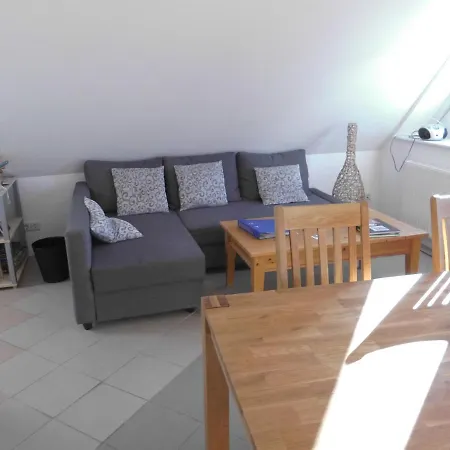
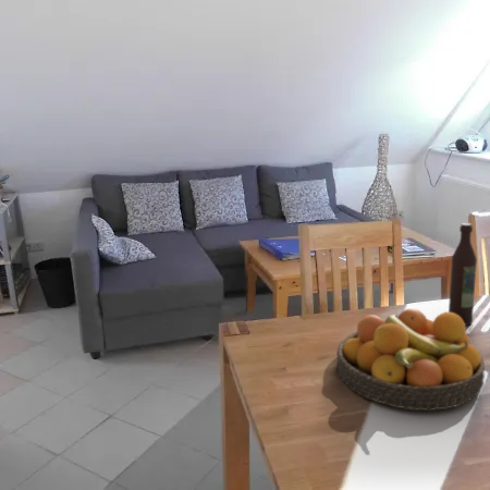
+ wine bottle [448,222,478,326]
+ fruit bowl [335,307,486,412]
